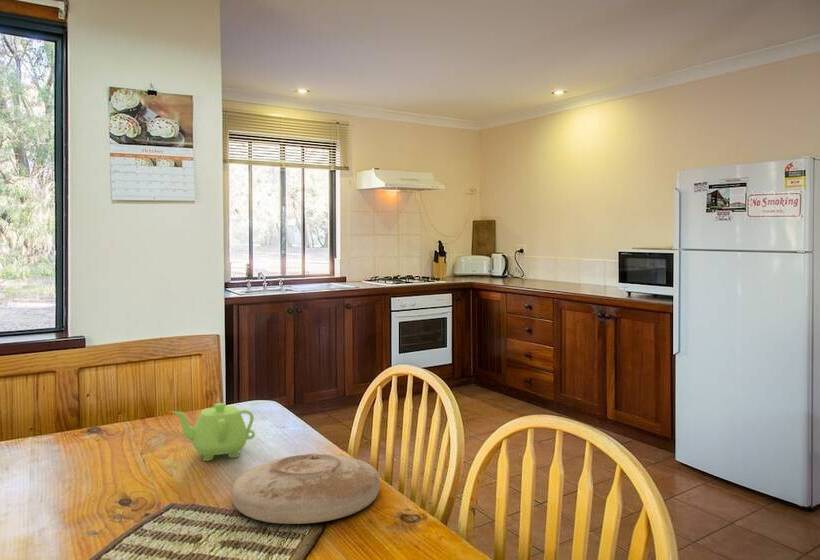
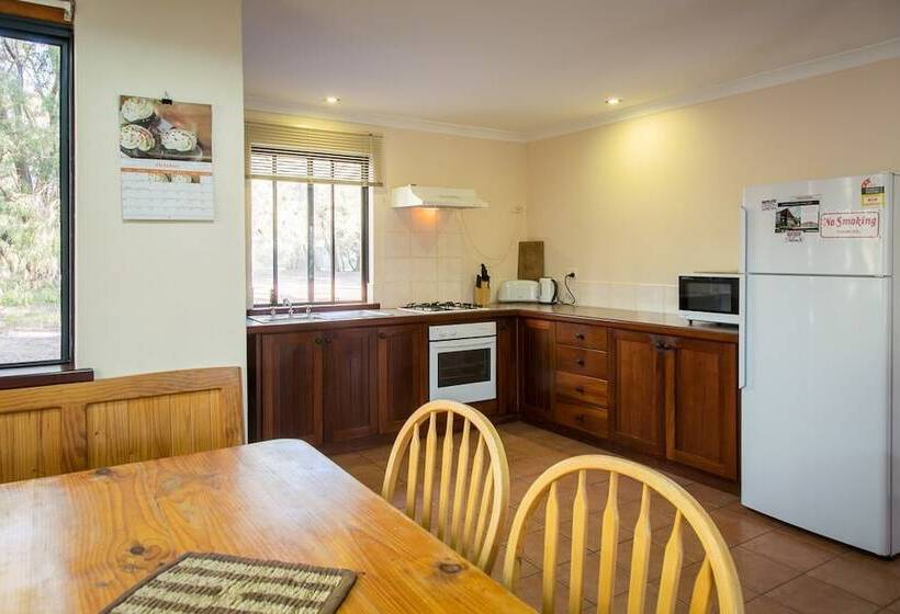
- plate [231,453,381,525]
- teapot [170,402,256,462]
